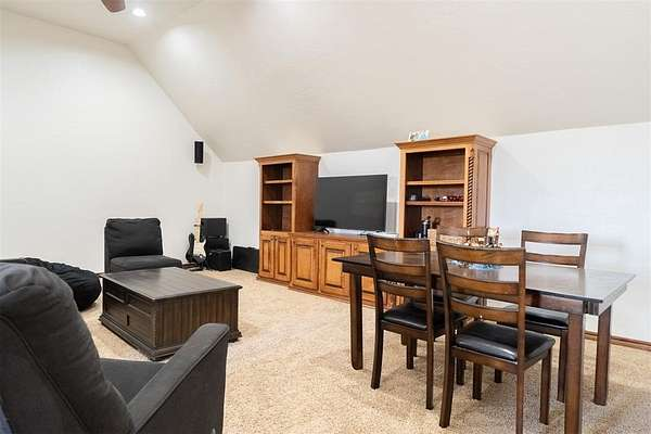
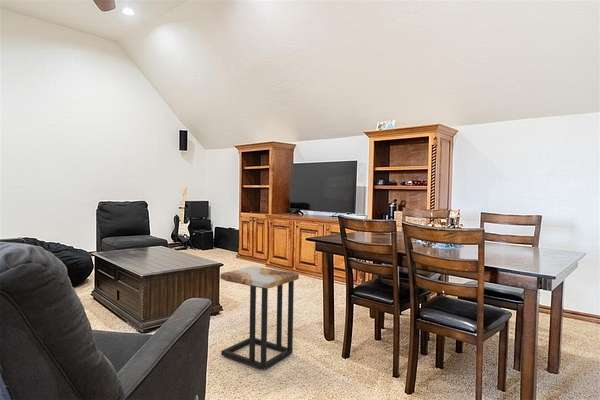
+ side table [219,265,300,371]
